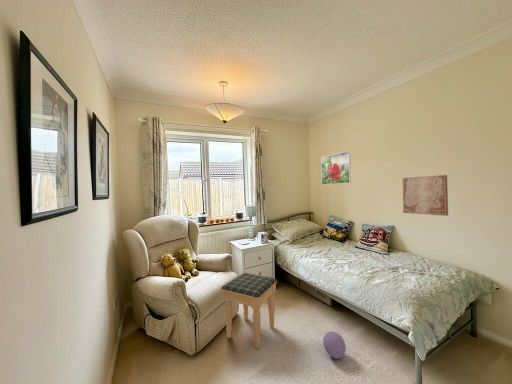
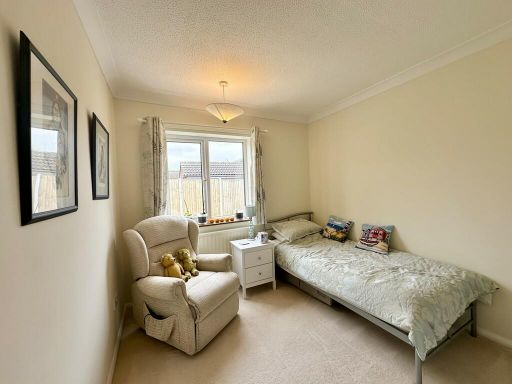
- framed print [320,150,352,186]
- wall art [402,174,449,217]
- ball [322,330,347,360]
- footstool [221,272,278,349]
